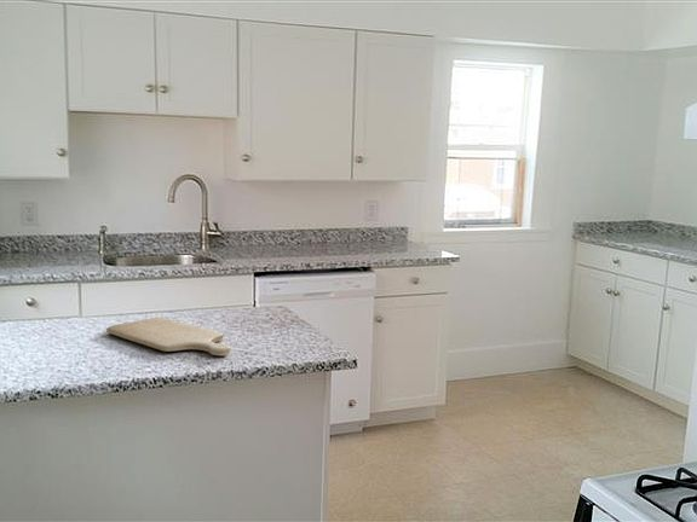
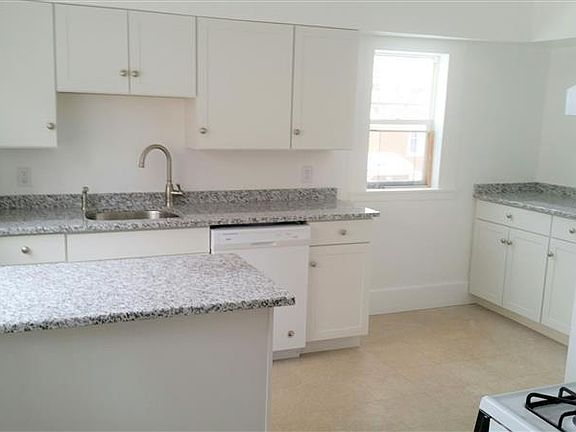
- chopping board [105,317,231,356]
